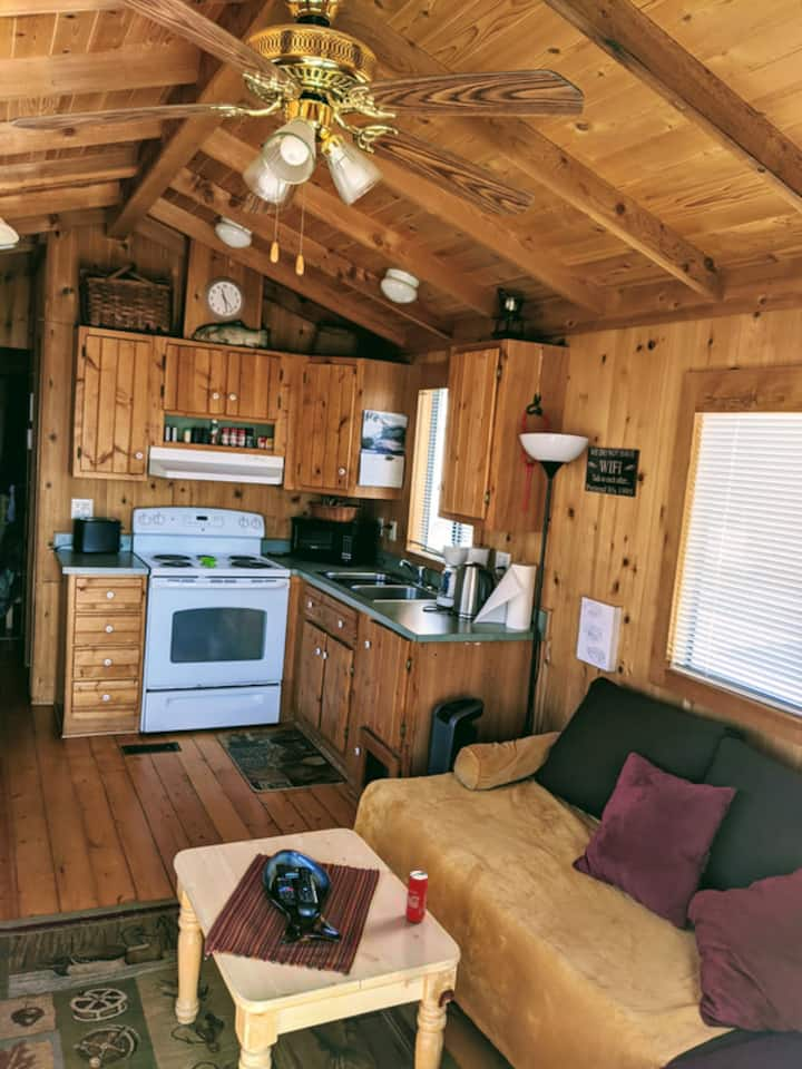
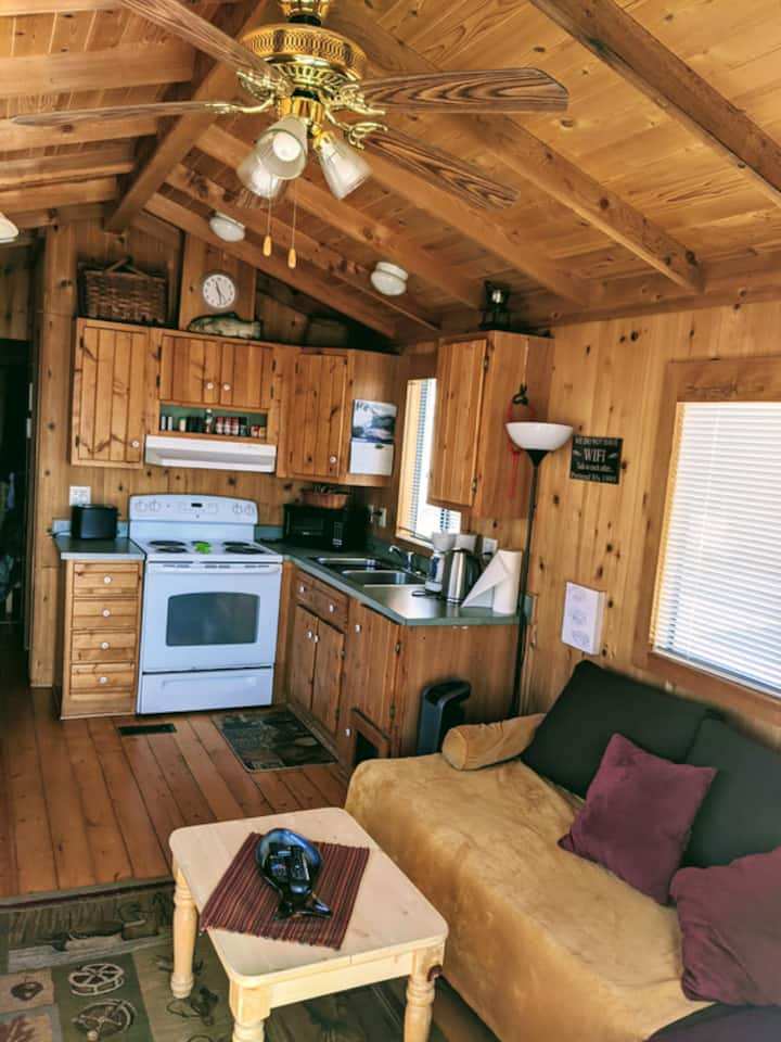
- beverage can [404,870,430,923]
